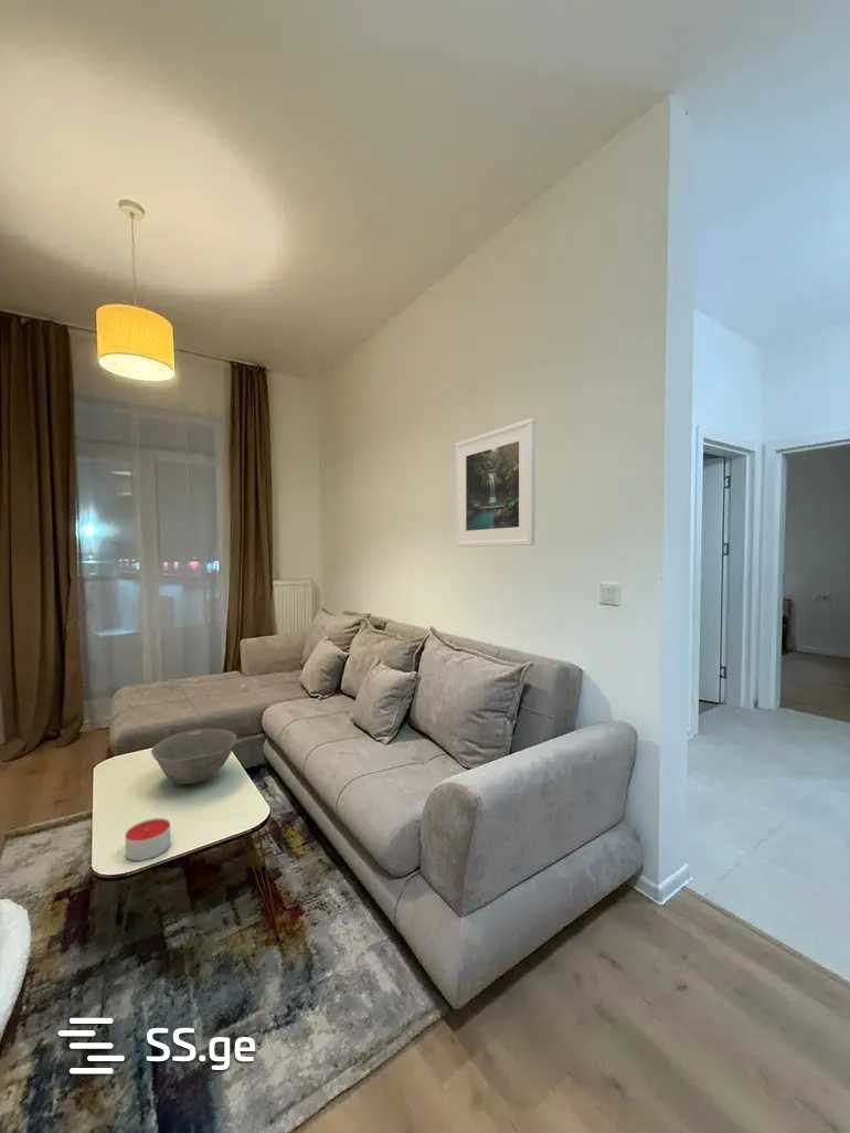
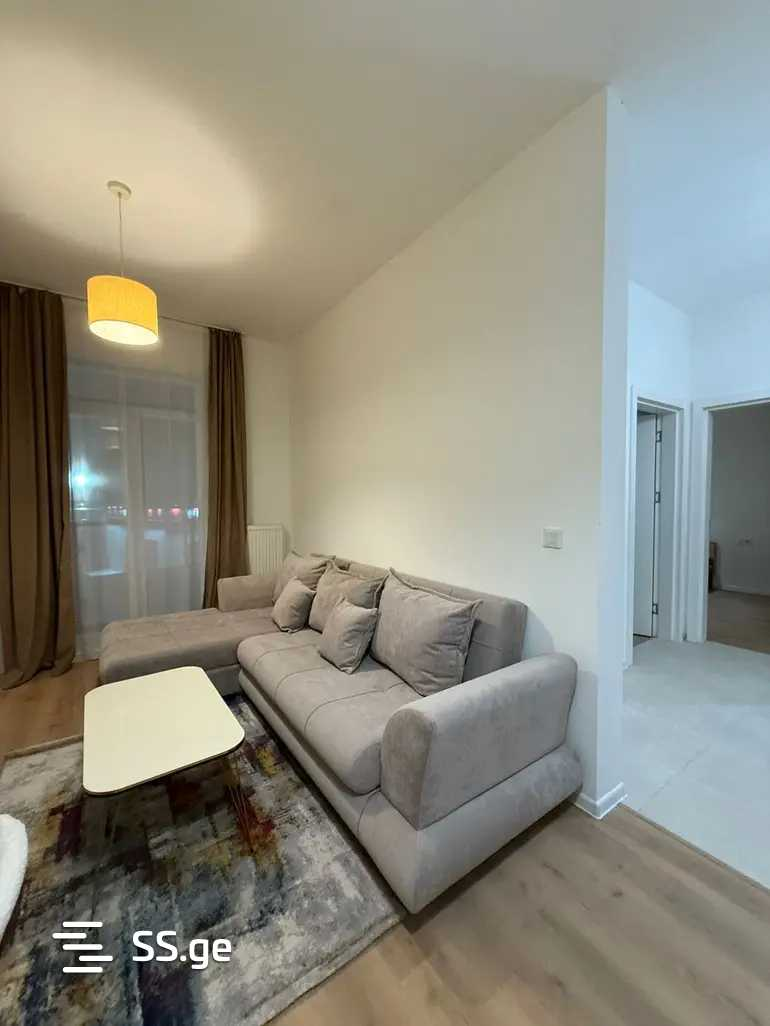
- bowl [150,728,238,785]
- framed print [455,417,536,548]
- candle [124,817,171,861]
